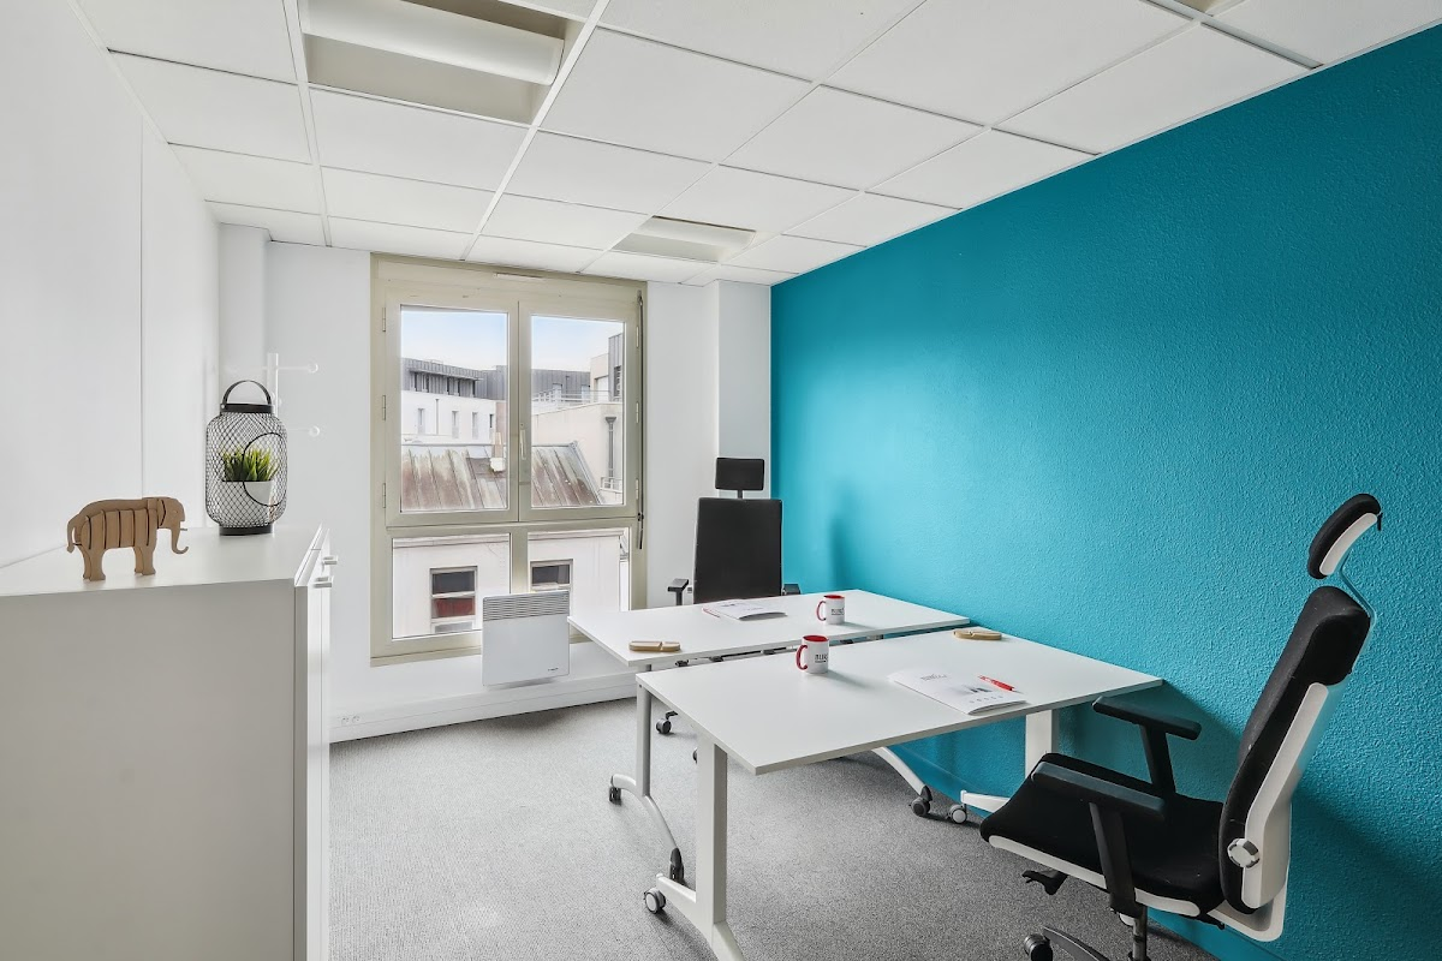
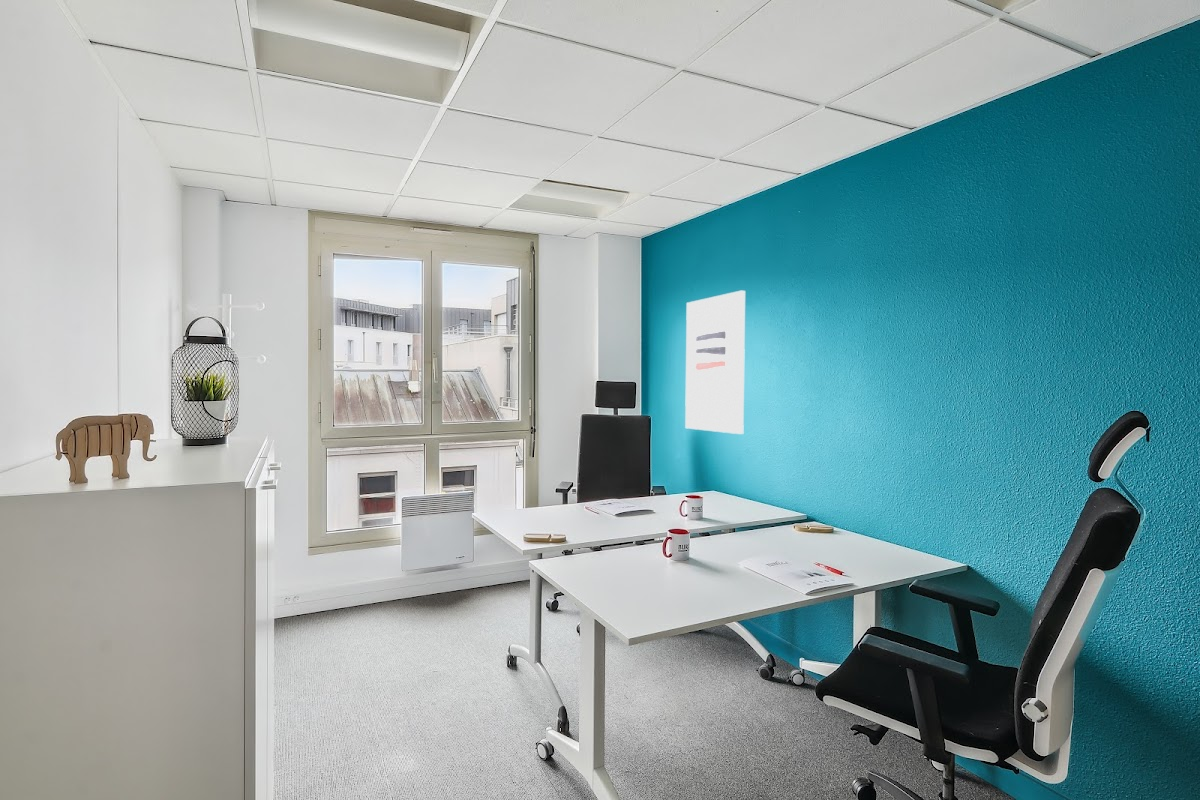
+ wall art [684,290,746,435]
